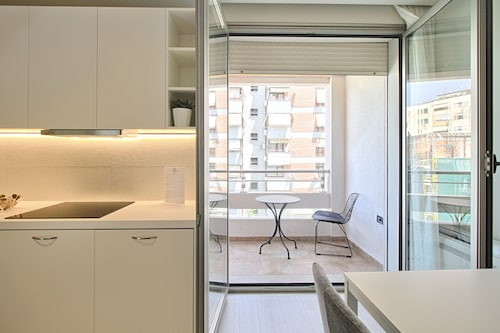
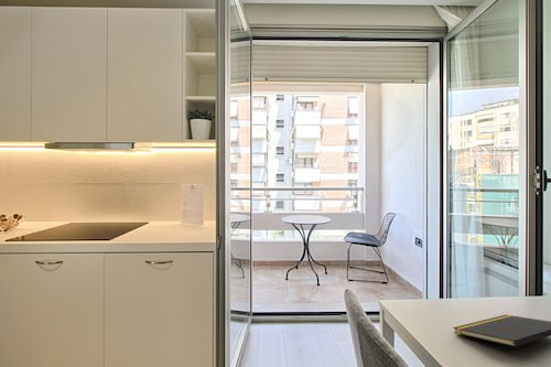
+ notepad [452,314,551,348]
